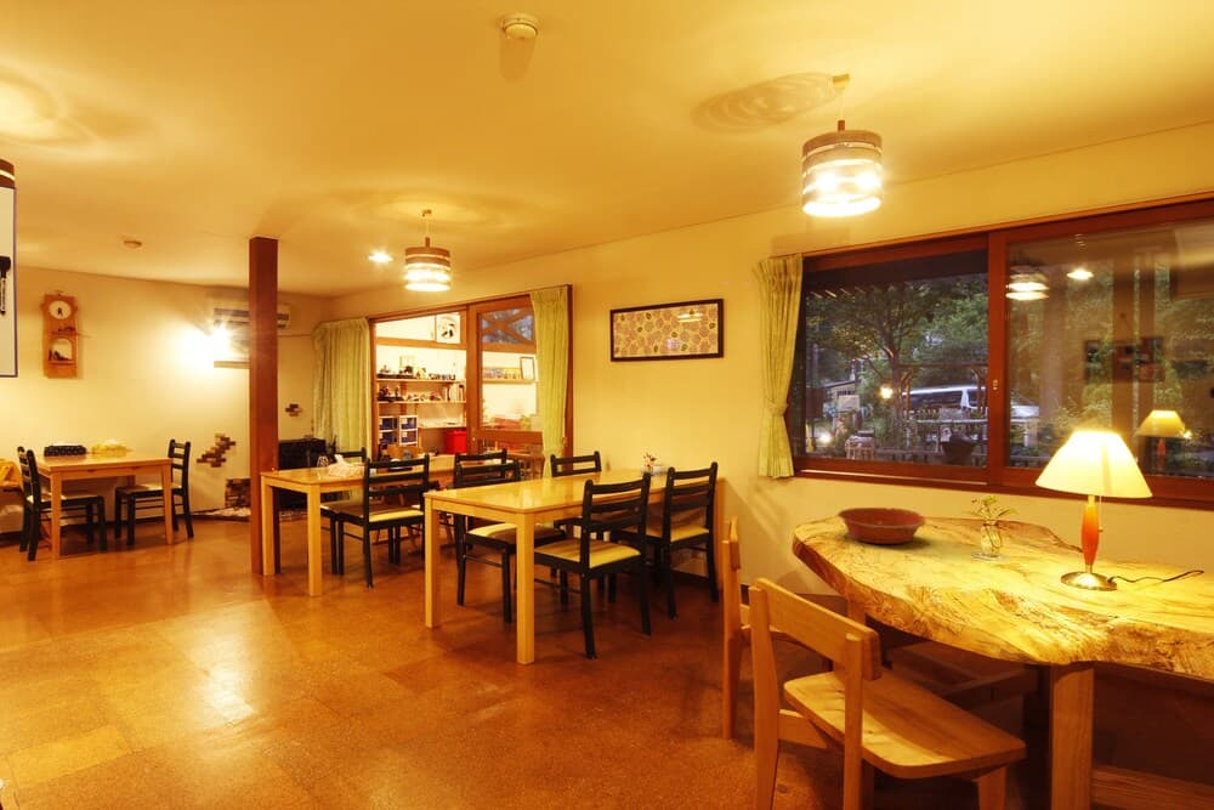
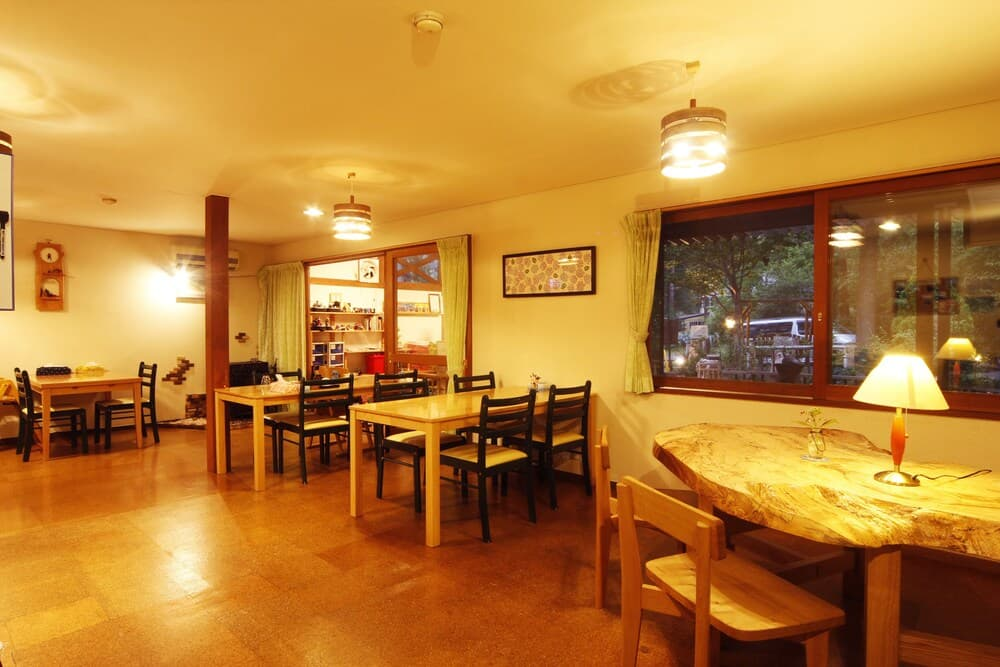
- bowl [835,506,927,545]
